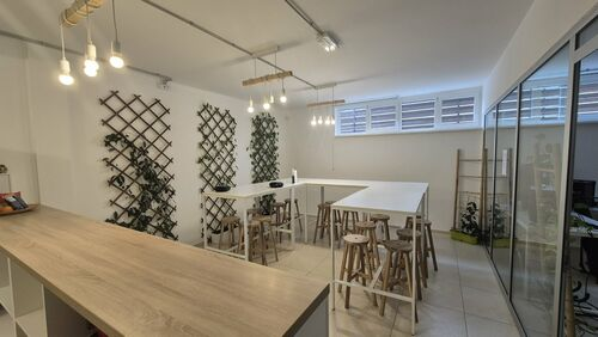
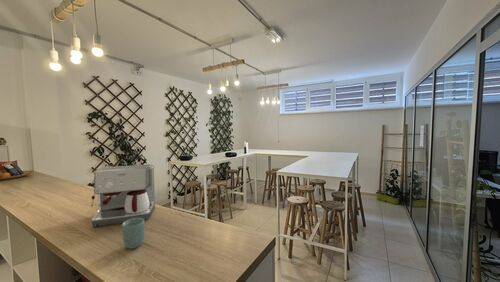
+ cup [121,218,146,250]
+ coffee maker [90,163,156,228]
